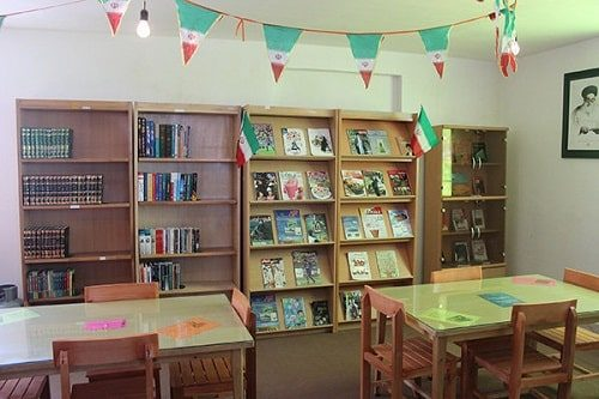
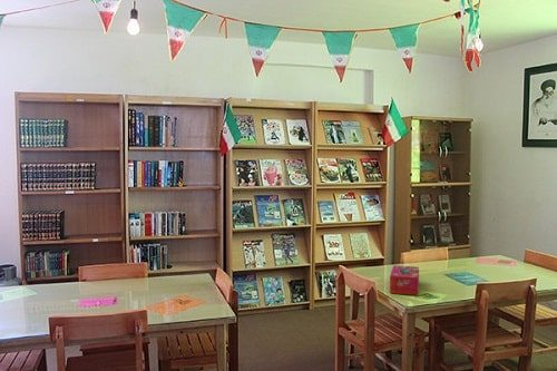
+ tissue box [389,264,420,296]
